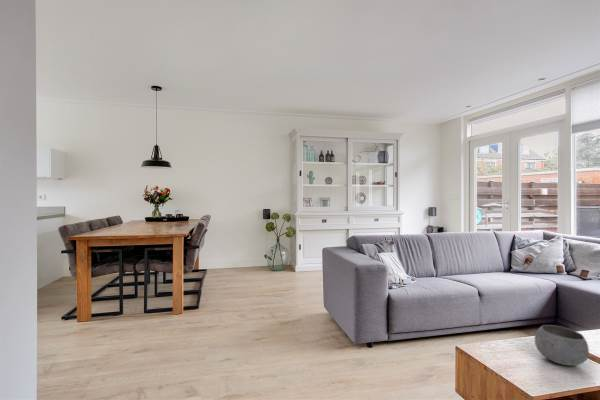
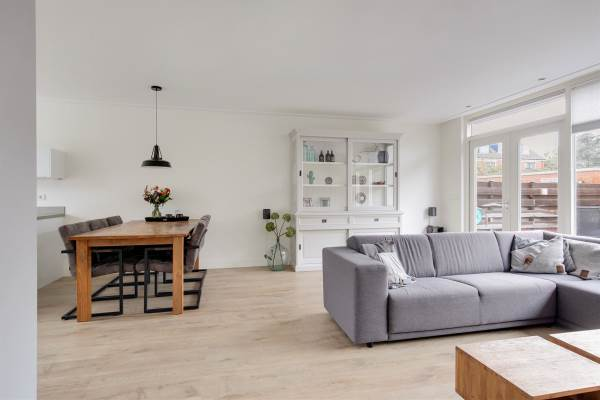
- bowl [534,324,590,367]
